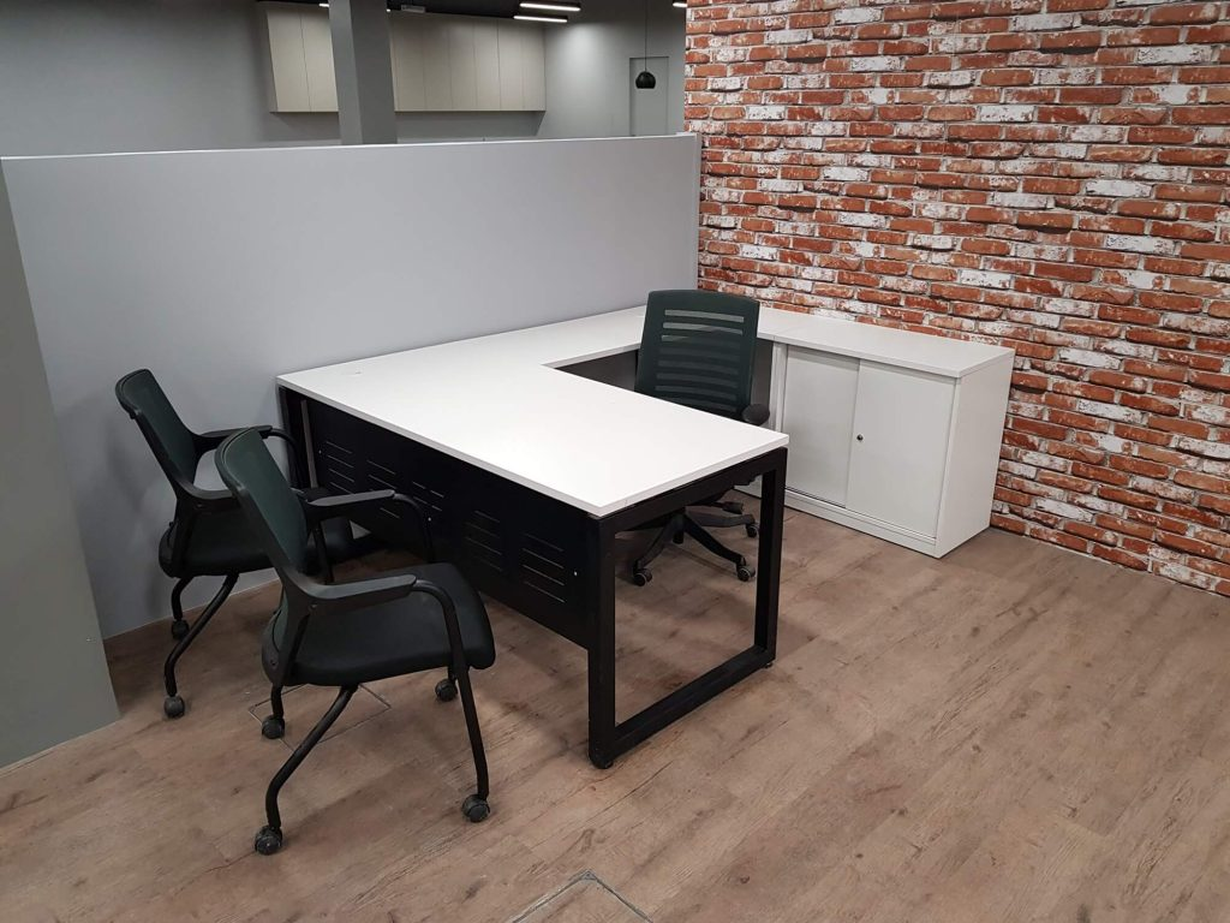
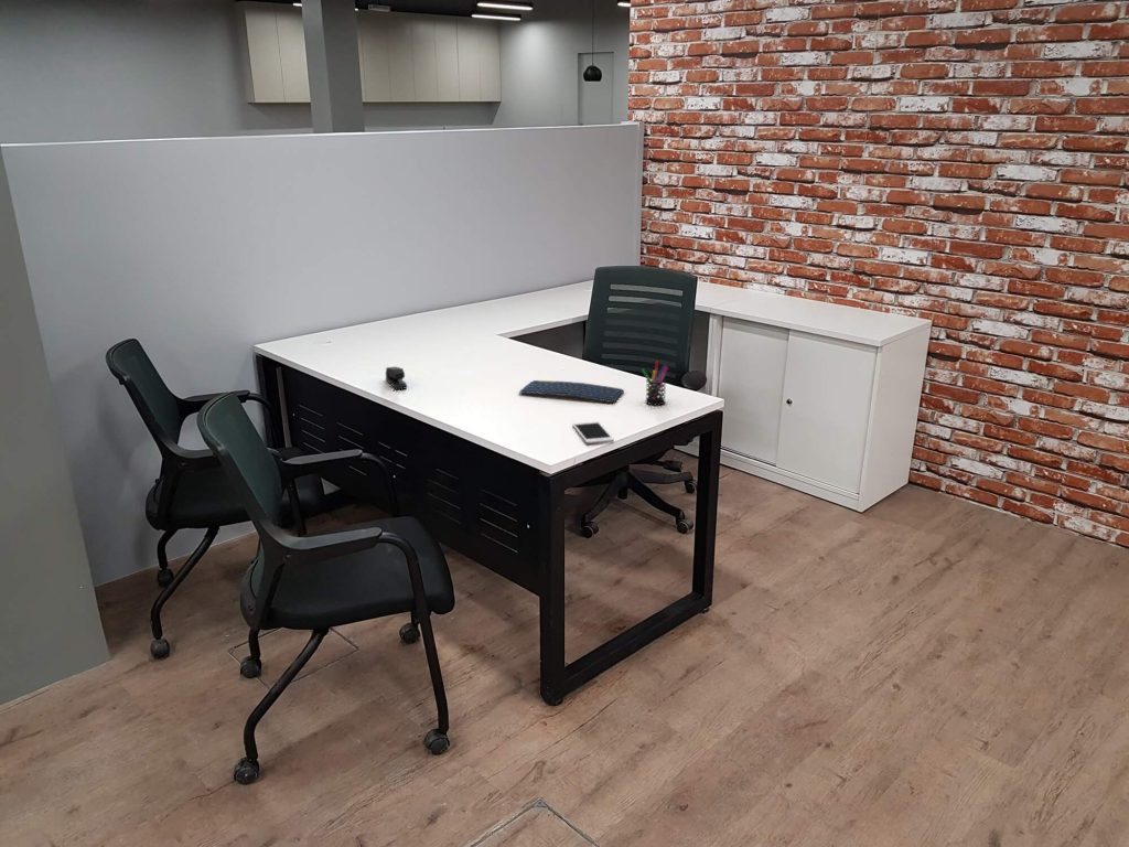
+ pen holder [641,360,669,406]
+ cell phone [571,420,615,444]
+ stapler [385,365,408,390]
+ keyboard [518,379,625,404]
